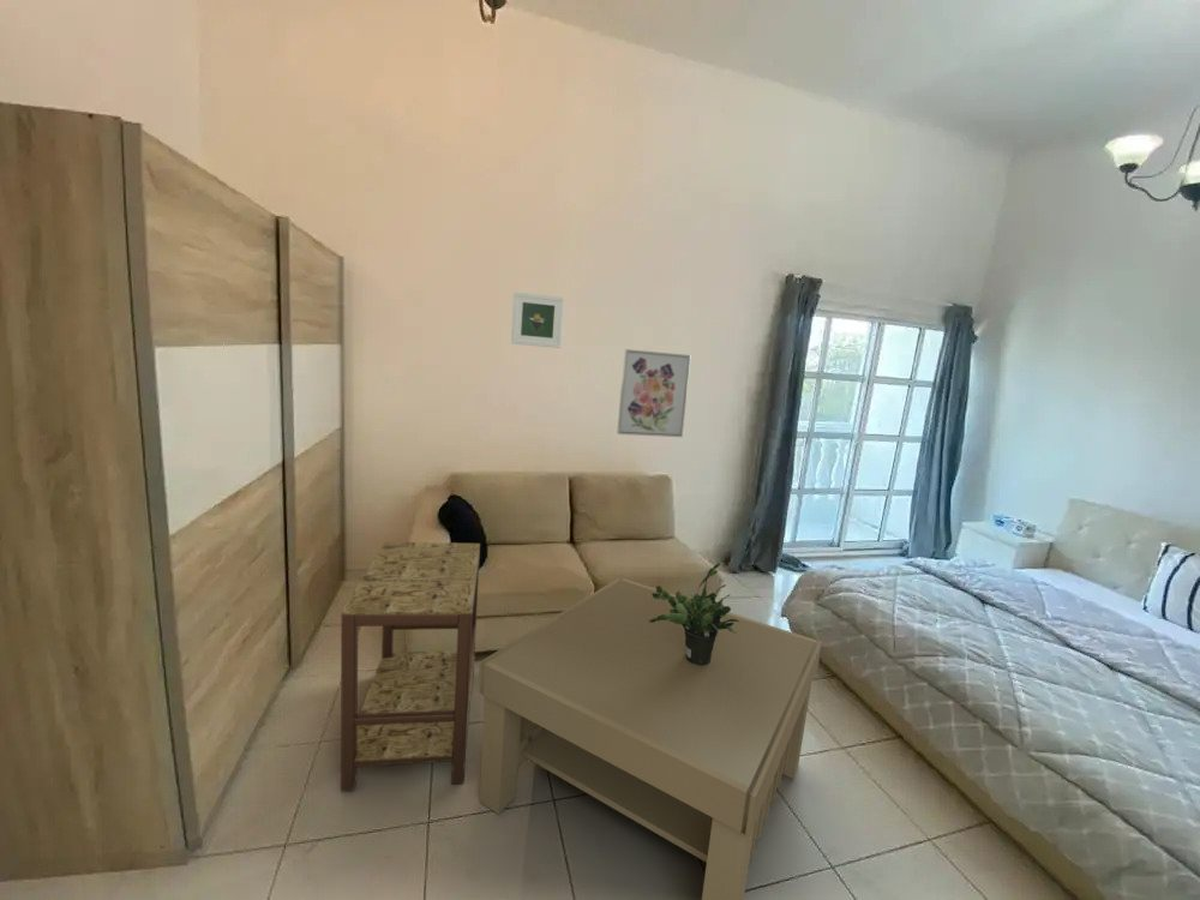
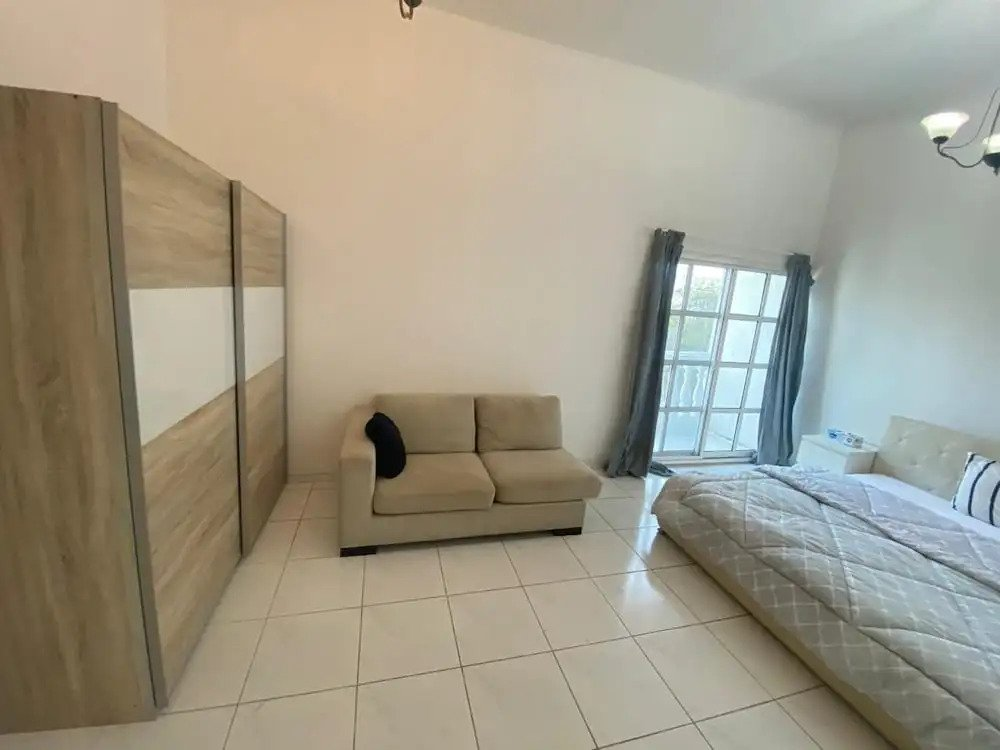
- wall art [616,348,692,438]
- side table [340,540,481,792]
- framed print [510,290,565,349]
- coffee table [476,576,823,900]
- potted plant [649,562,739,665]
